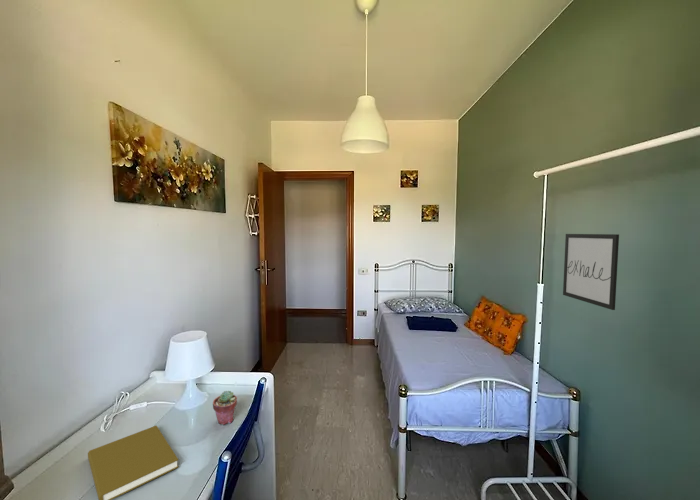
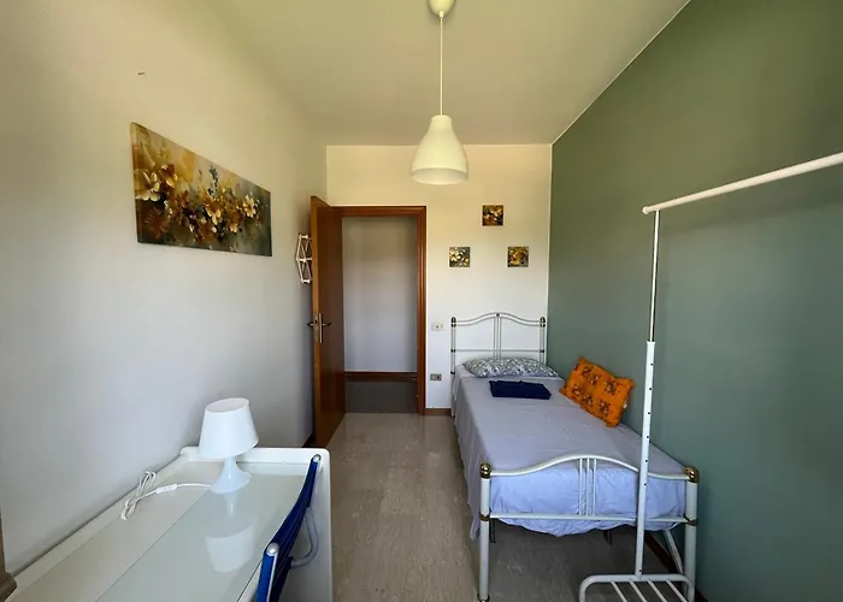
- potted succulent [212,390,238,426]
- wall art [562,233,620,311]
- book [87,425,179,500]
